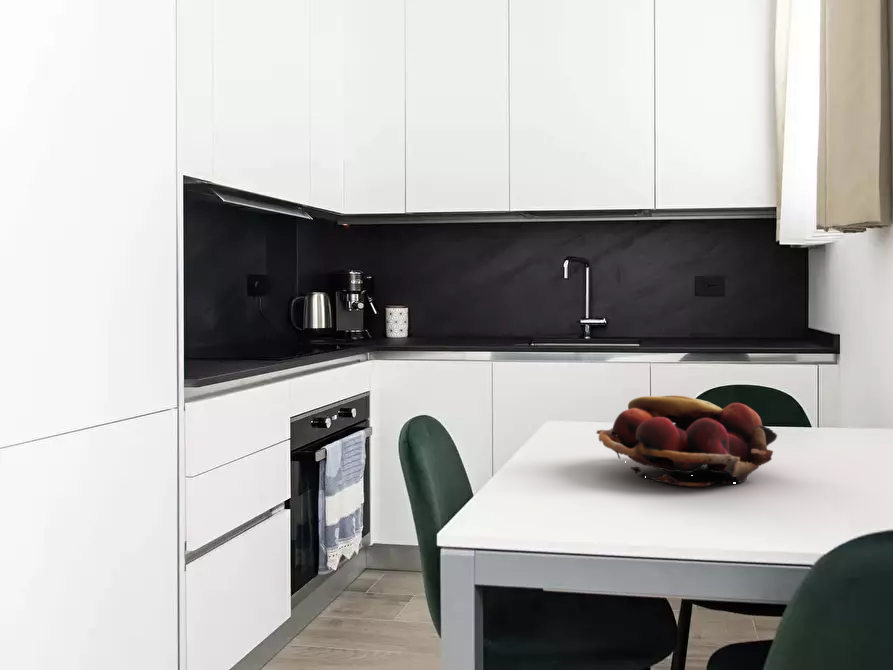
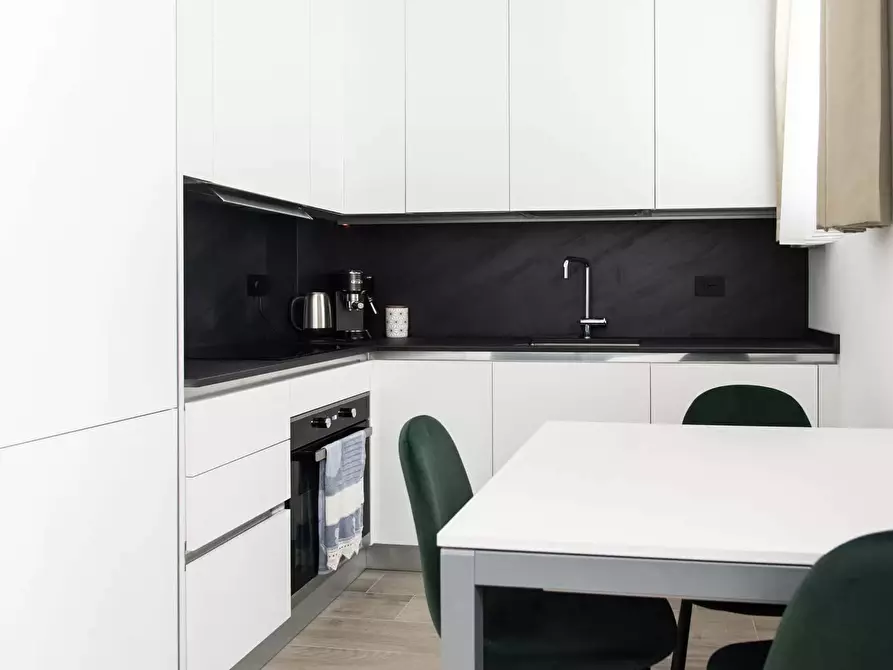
- fruit basket [595,394,778,487]
